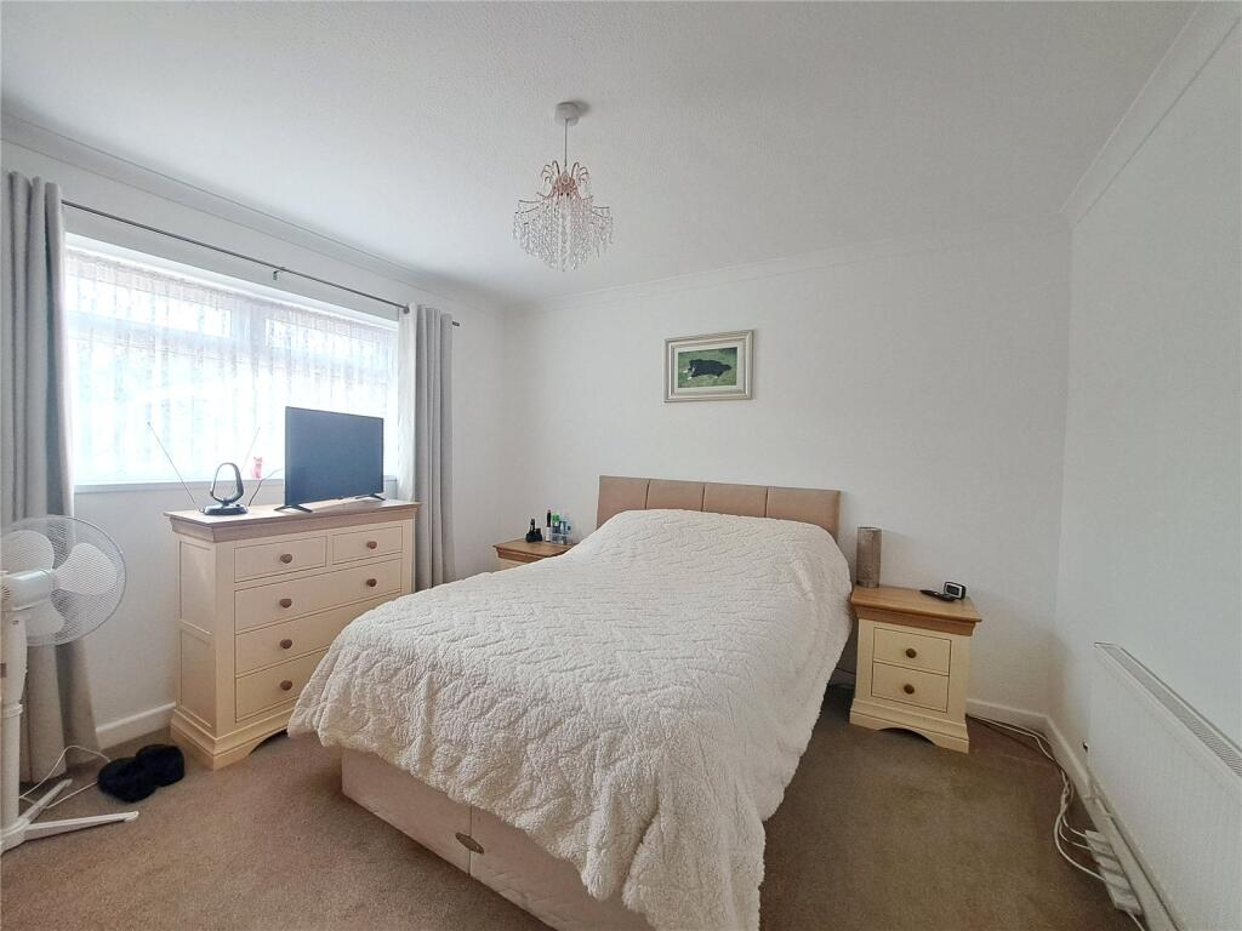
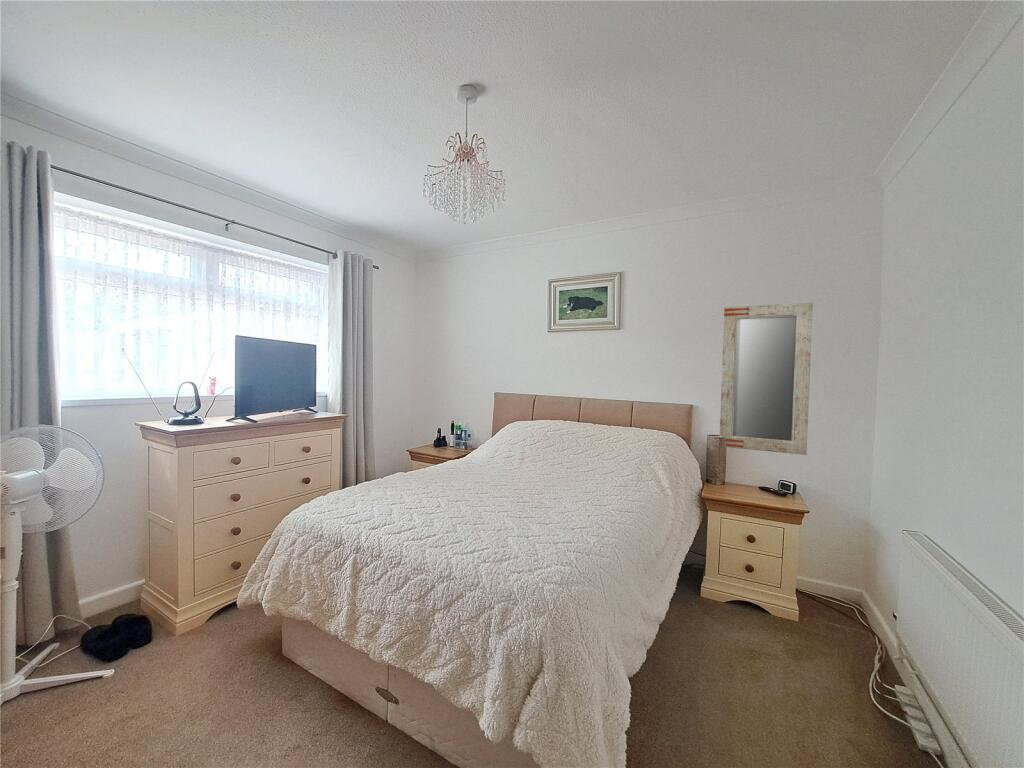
+ home mirror [719,302,814,456]
